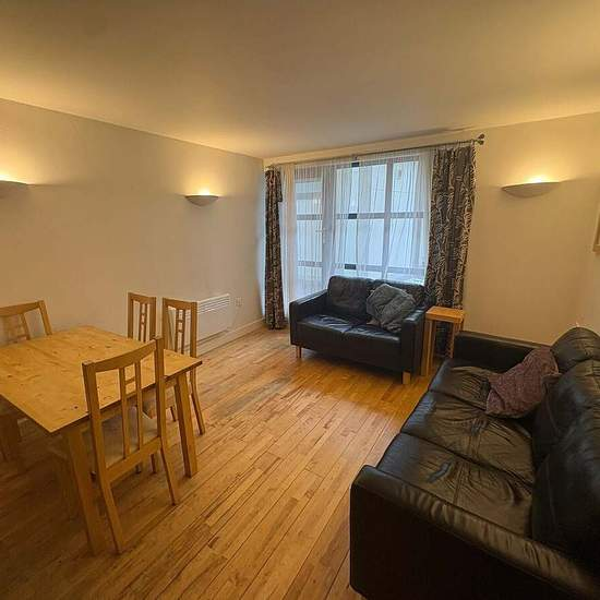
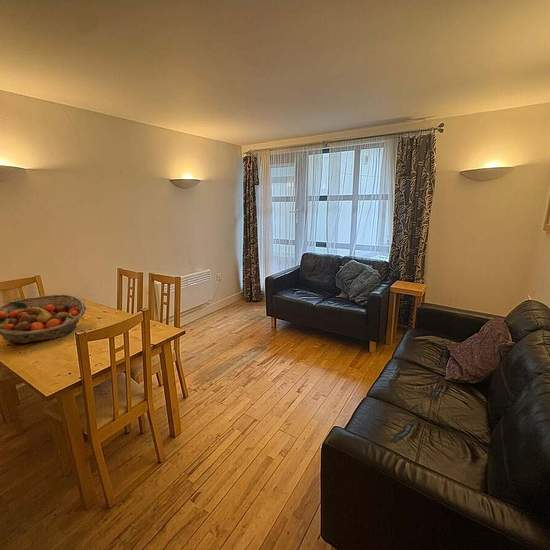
+ fruit basket [0,294,87,345]
